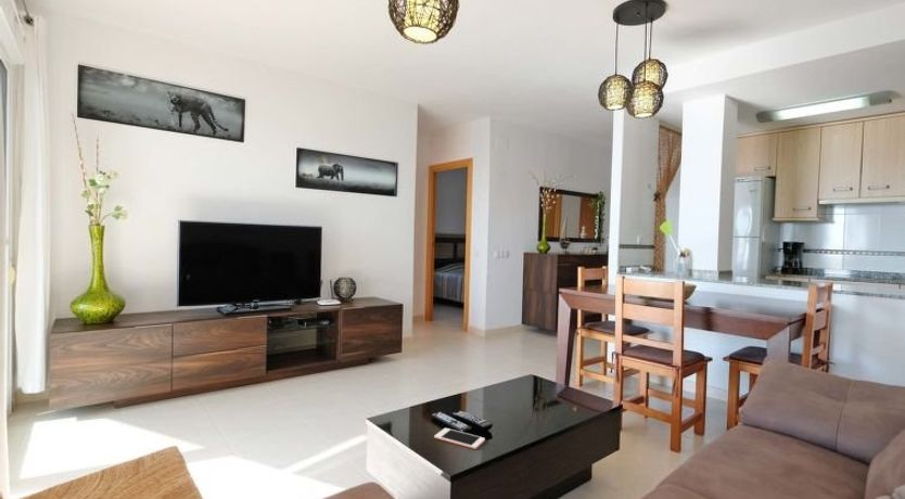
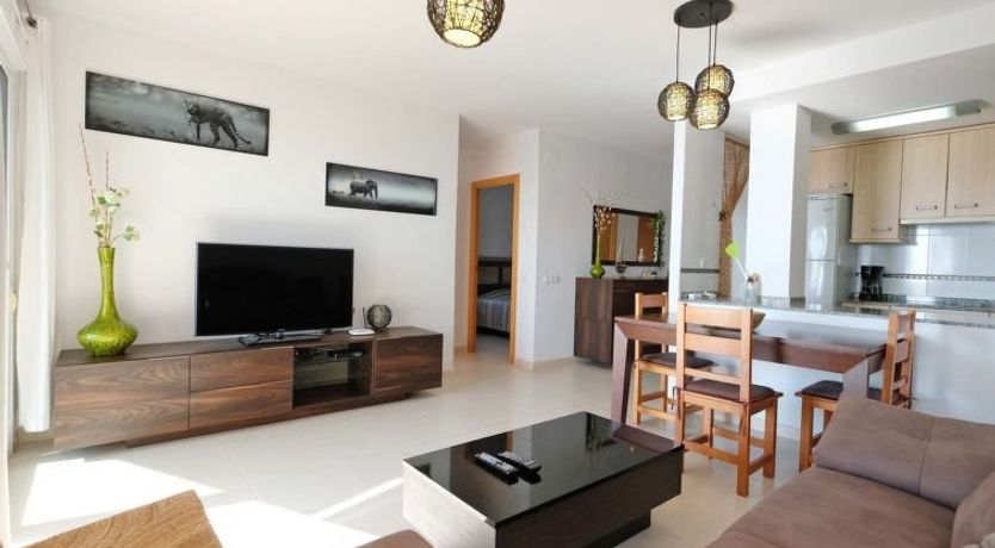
- cell phone [433,427,486,450]
